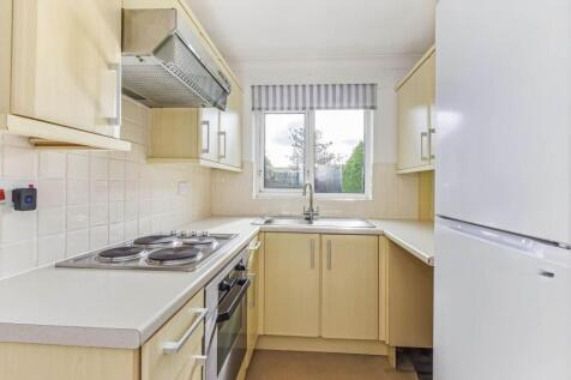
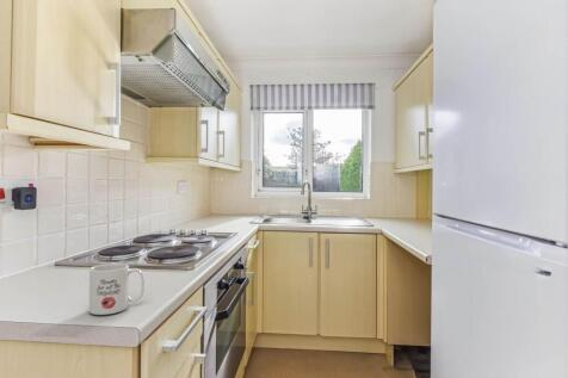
+ mug [88,262,146,316]
